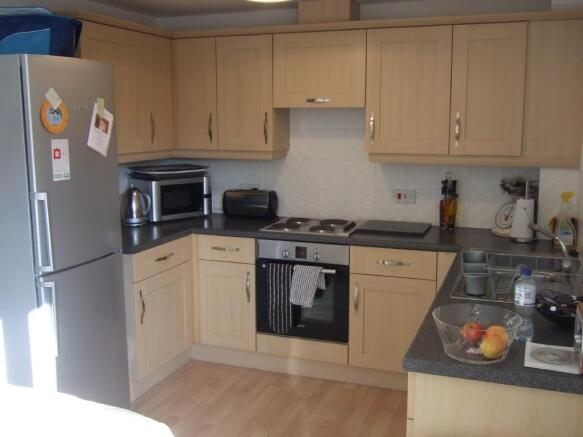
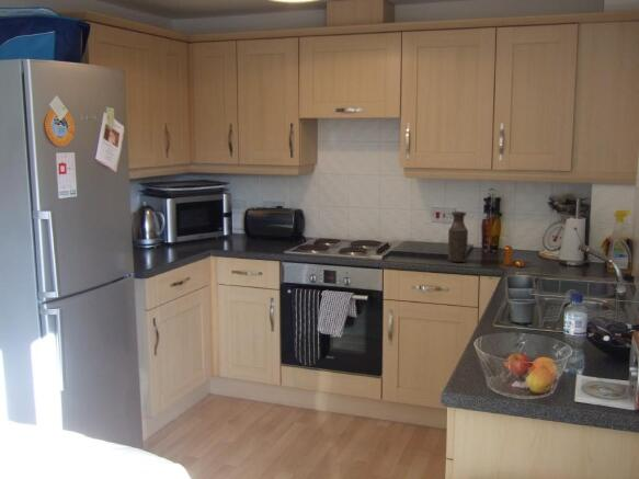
+ pepper shaker [502,244,525,267]
+ bottle [447,210,469,263]
